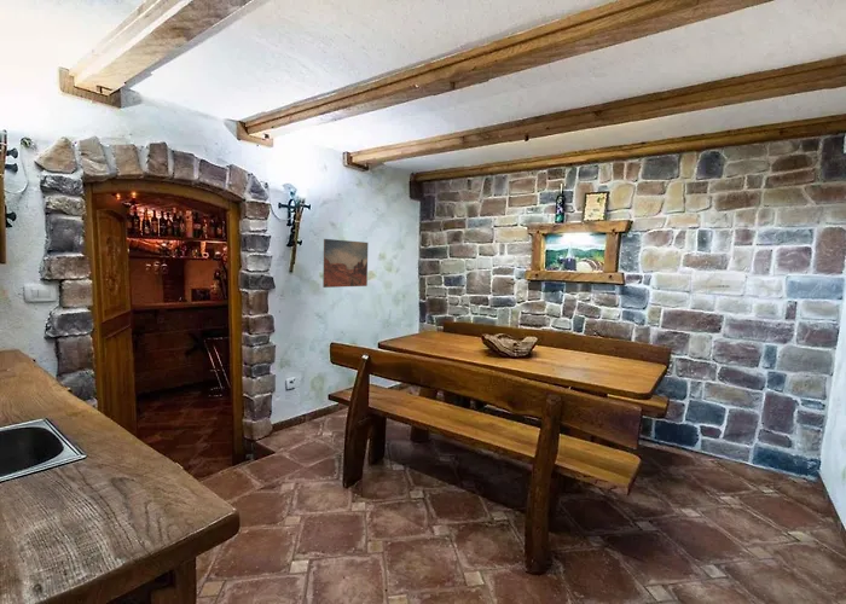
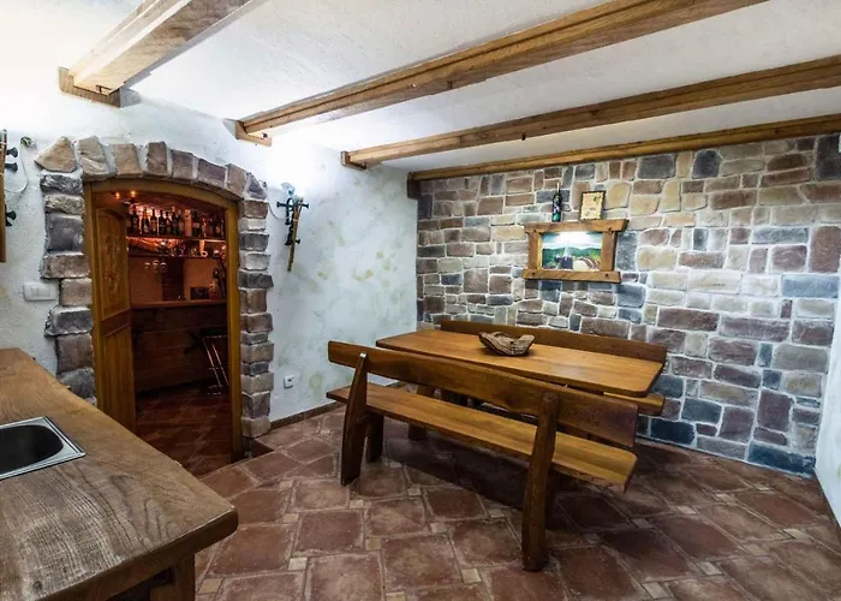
- wall art [321,238,369,289]
